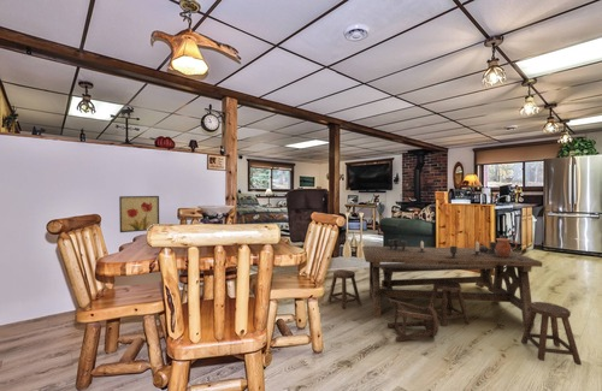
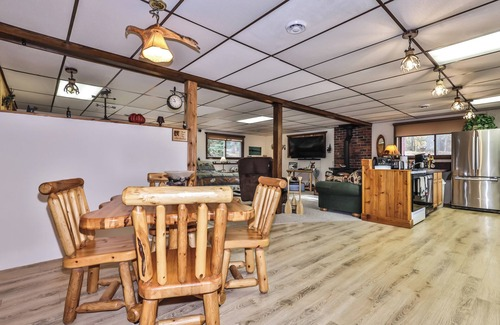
- dining table [326,237,583,366]
- wall art [118,195,160,233]
